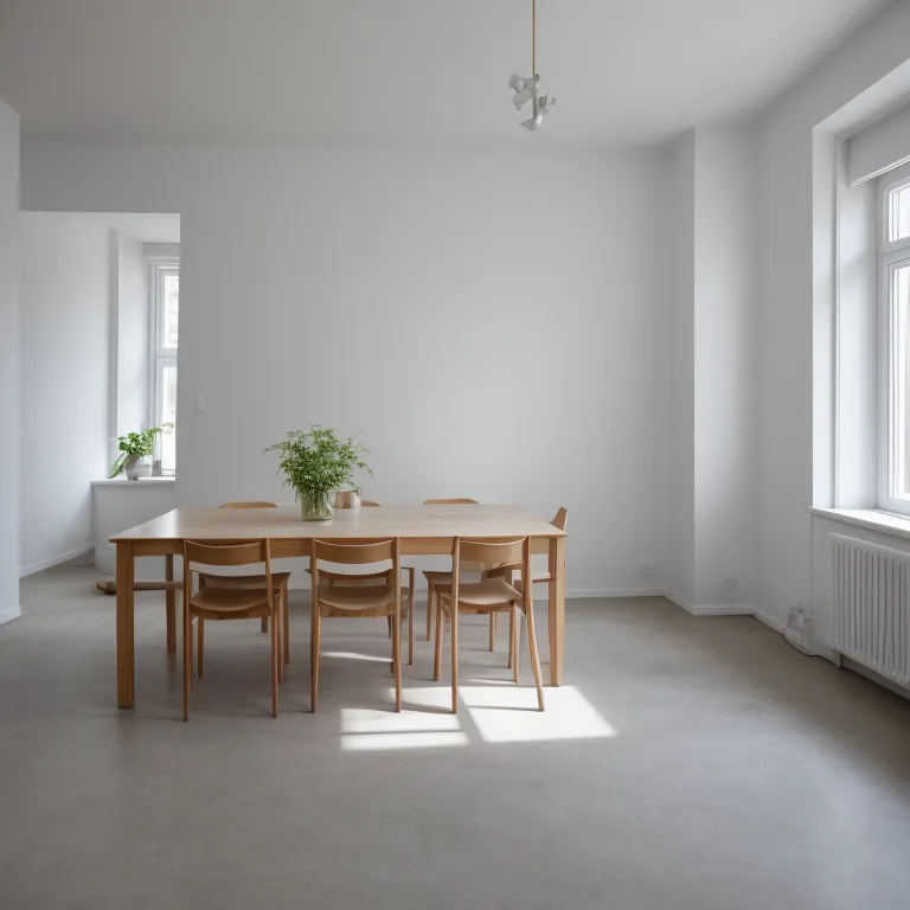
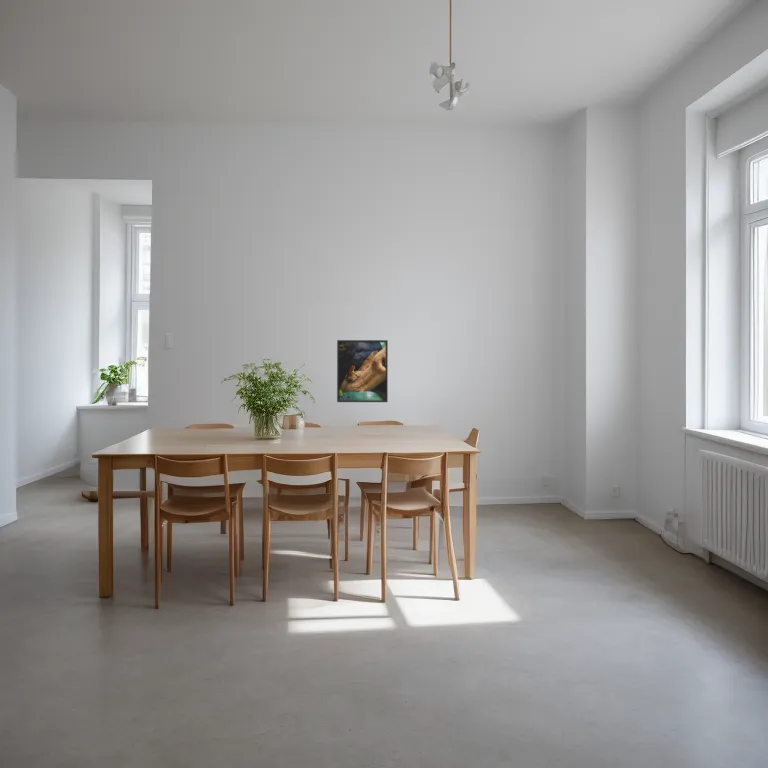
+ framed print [336,339,389,403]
